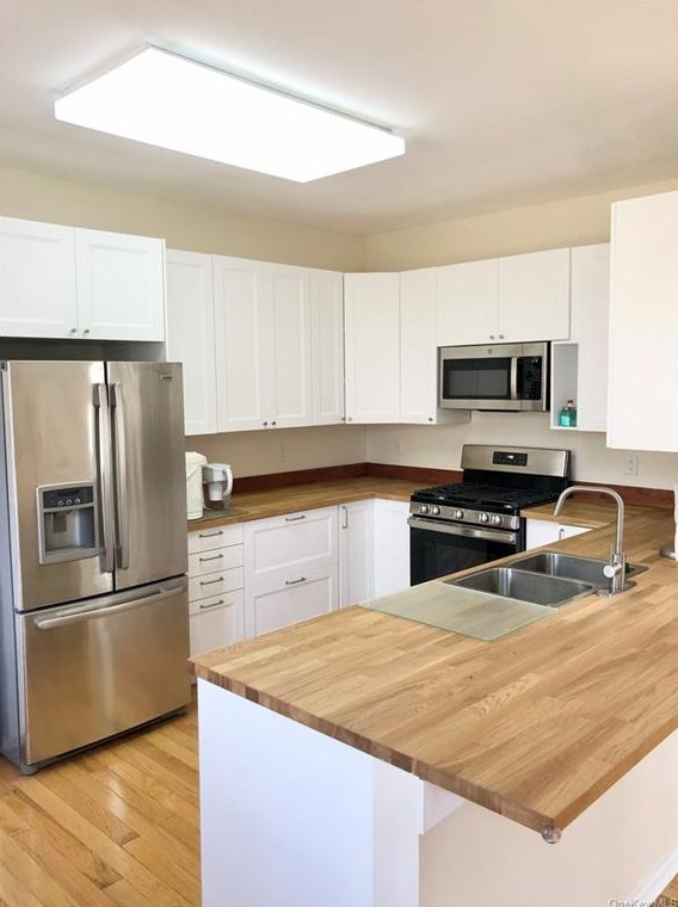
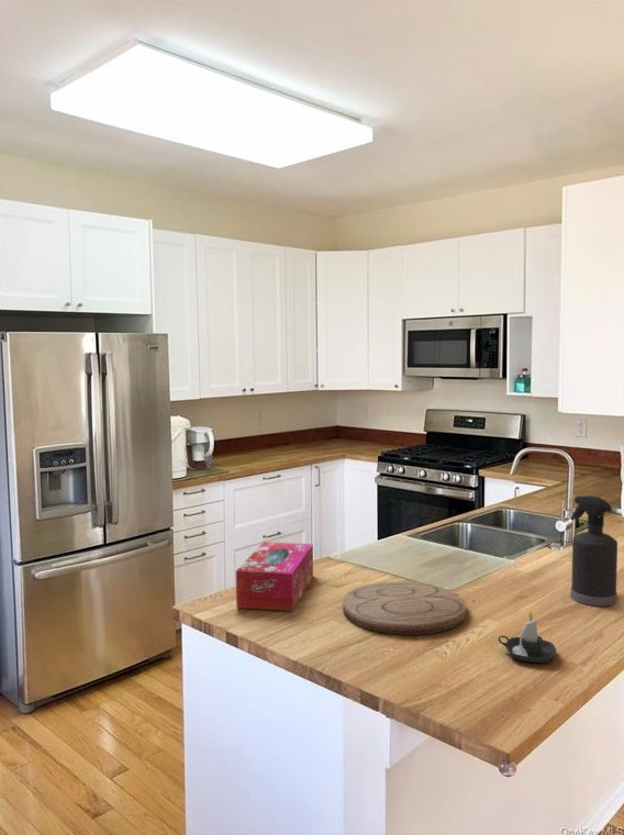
+ spray bottle [569,494,619,608]
+ cutting board [342,580,467,636]
+ tissue box [235,541,314,612]
+ candle [498,611,557,664]
